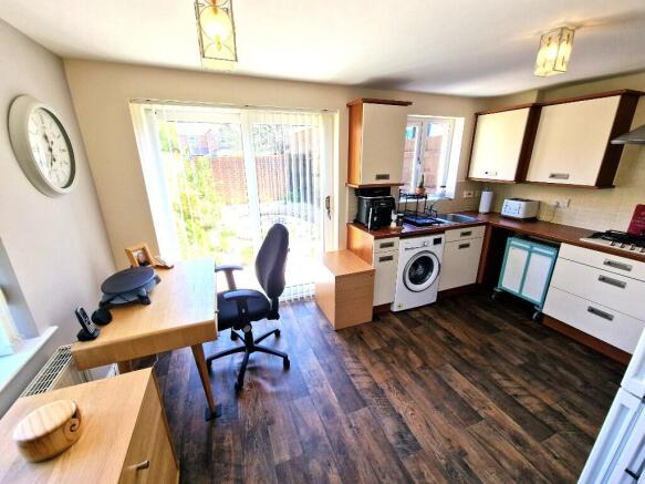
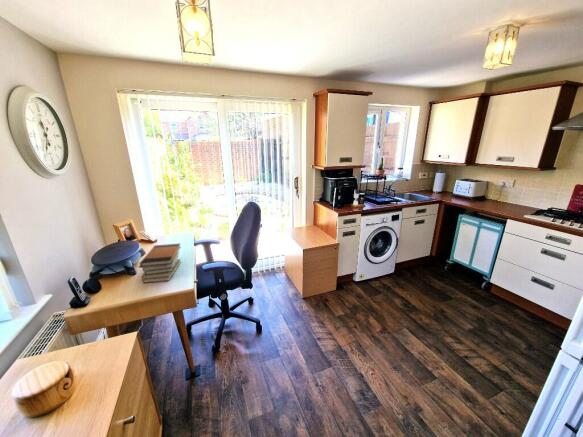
+ book stack [138,243,182,284]
